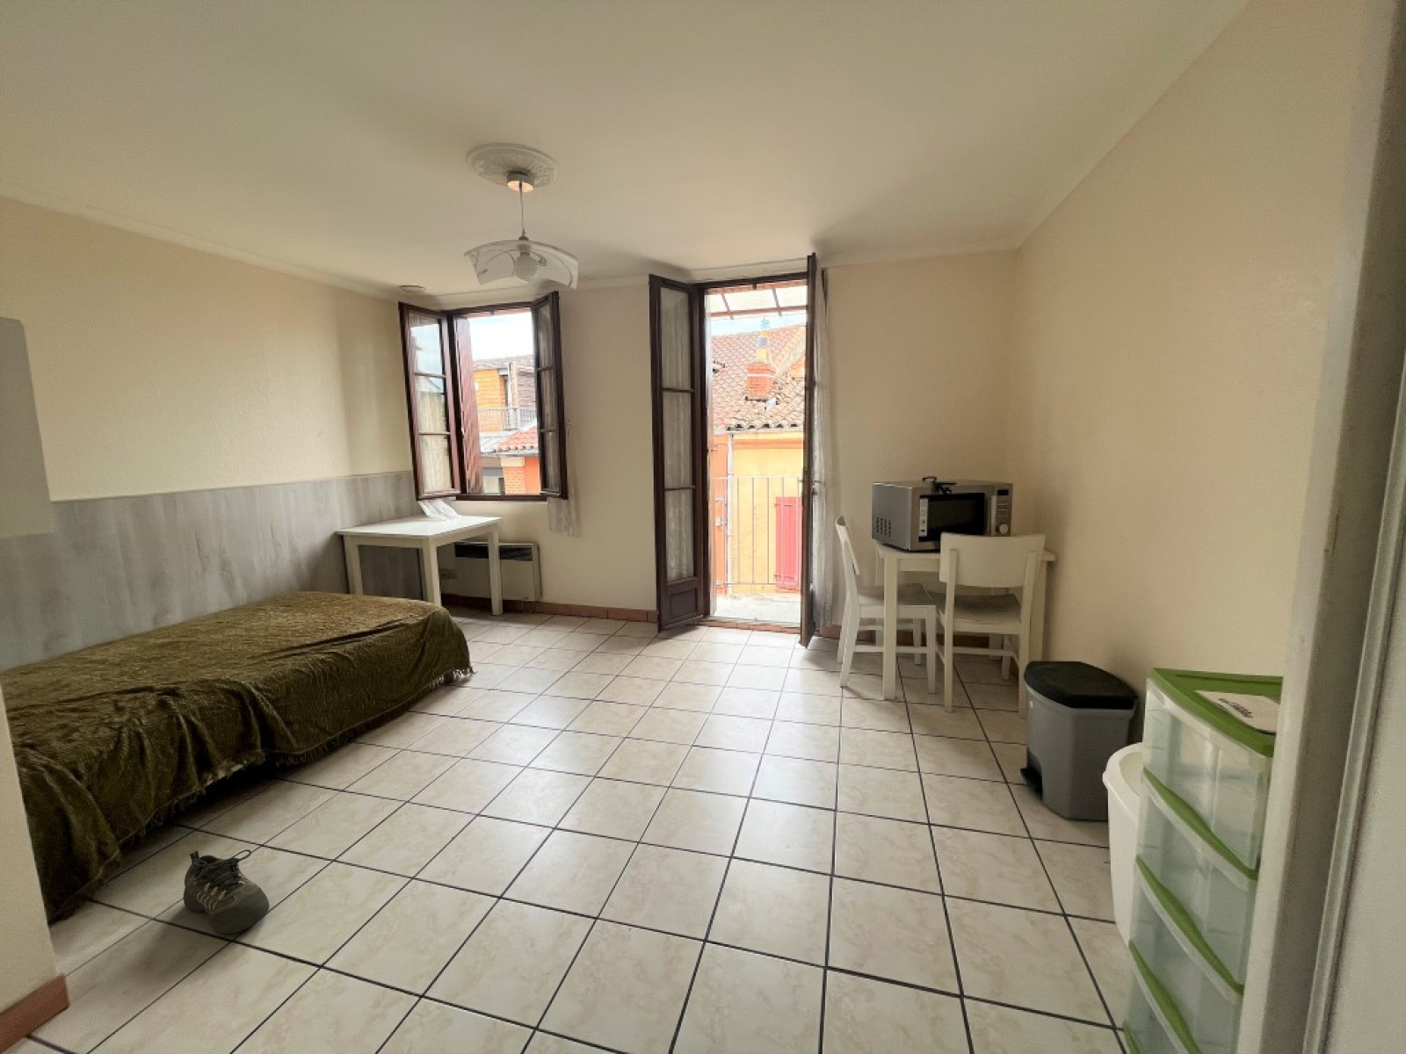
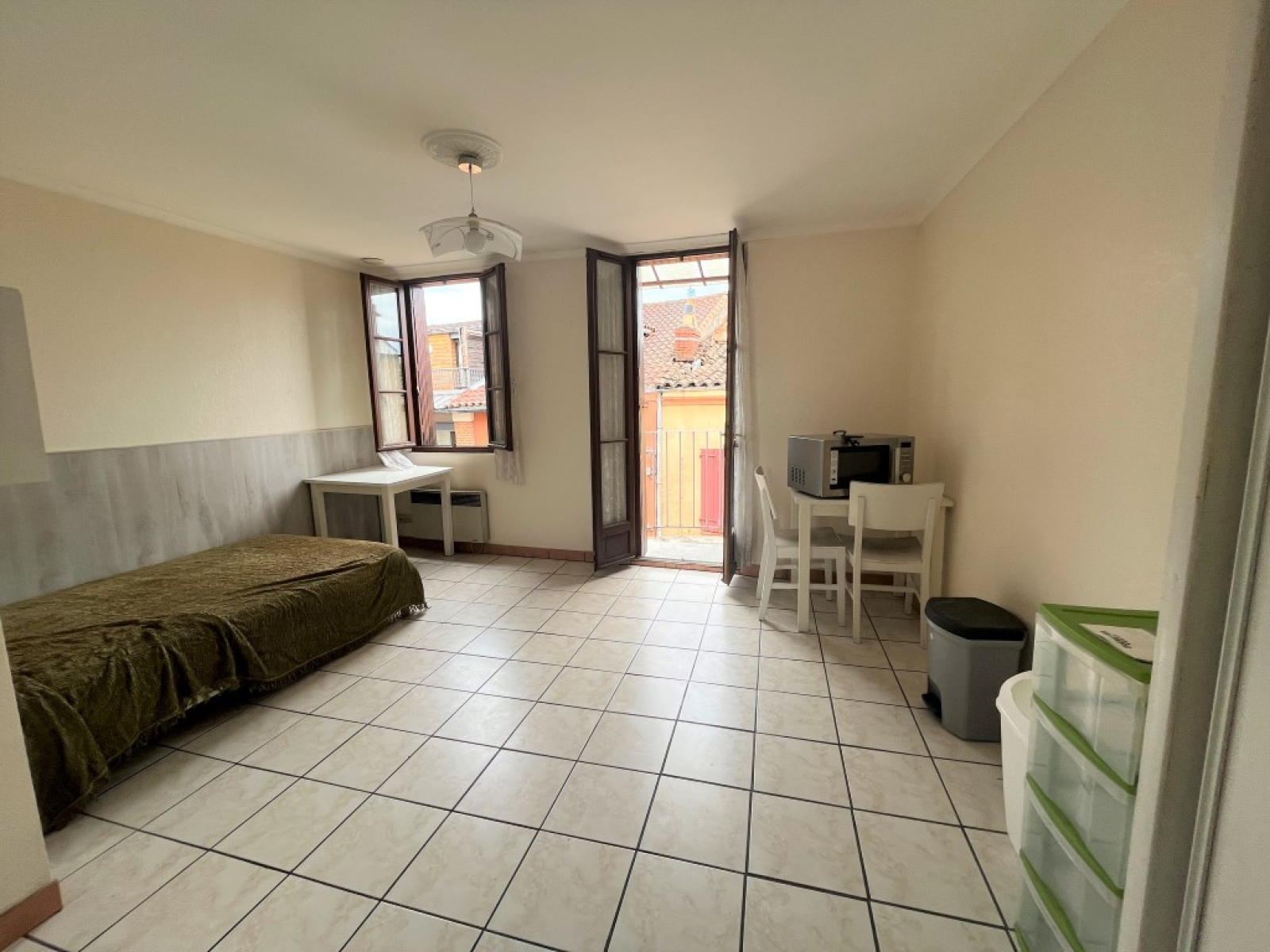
- shoe [183,848,270,934]
